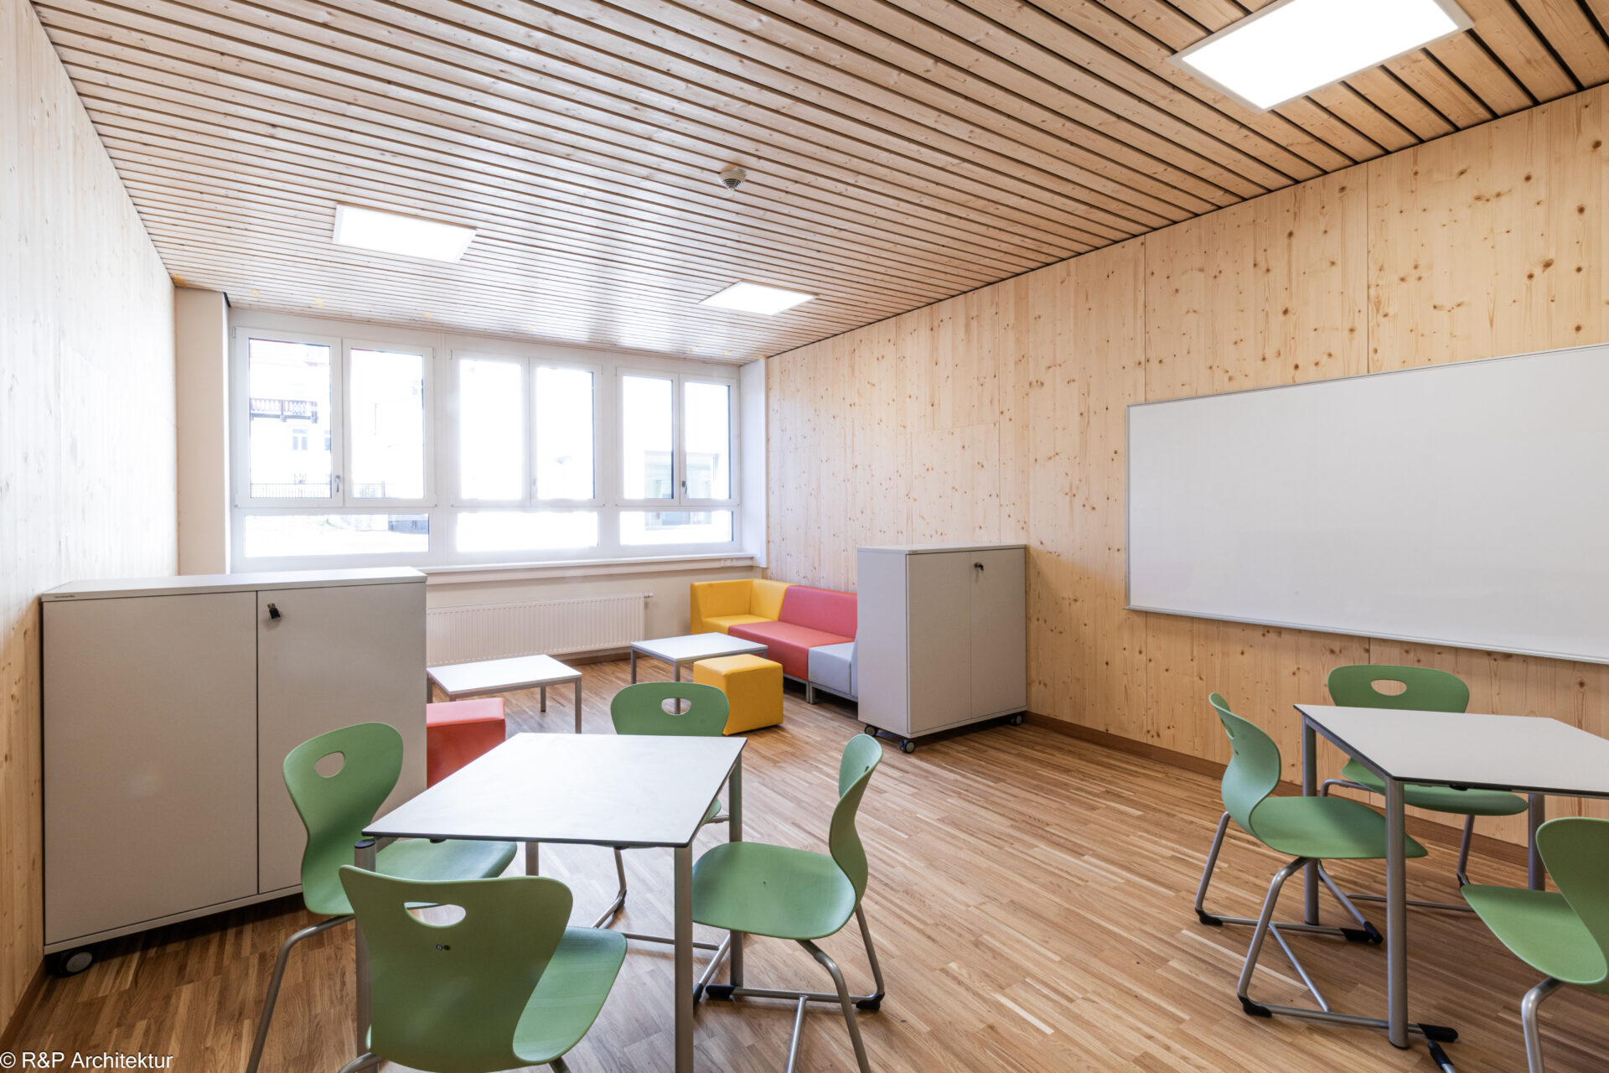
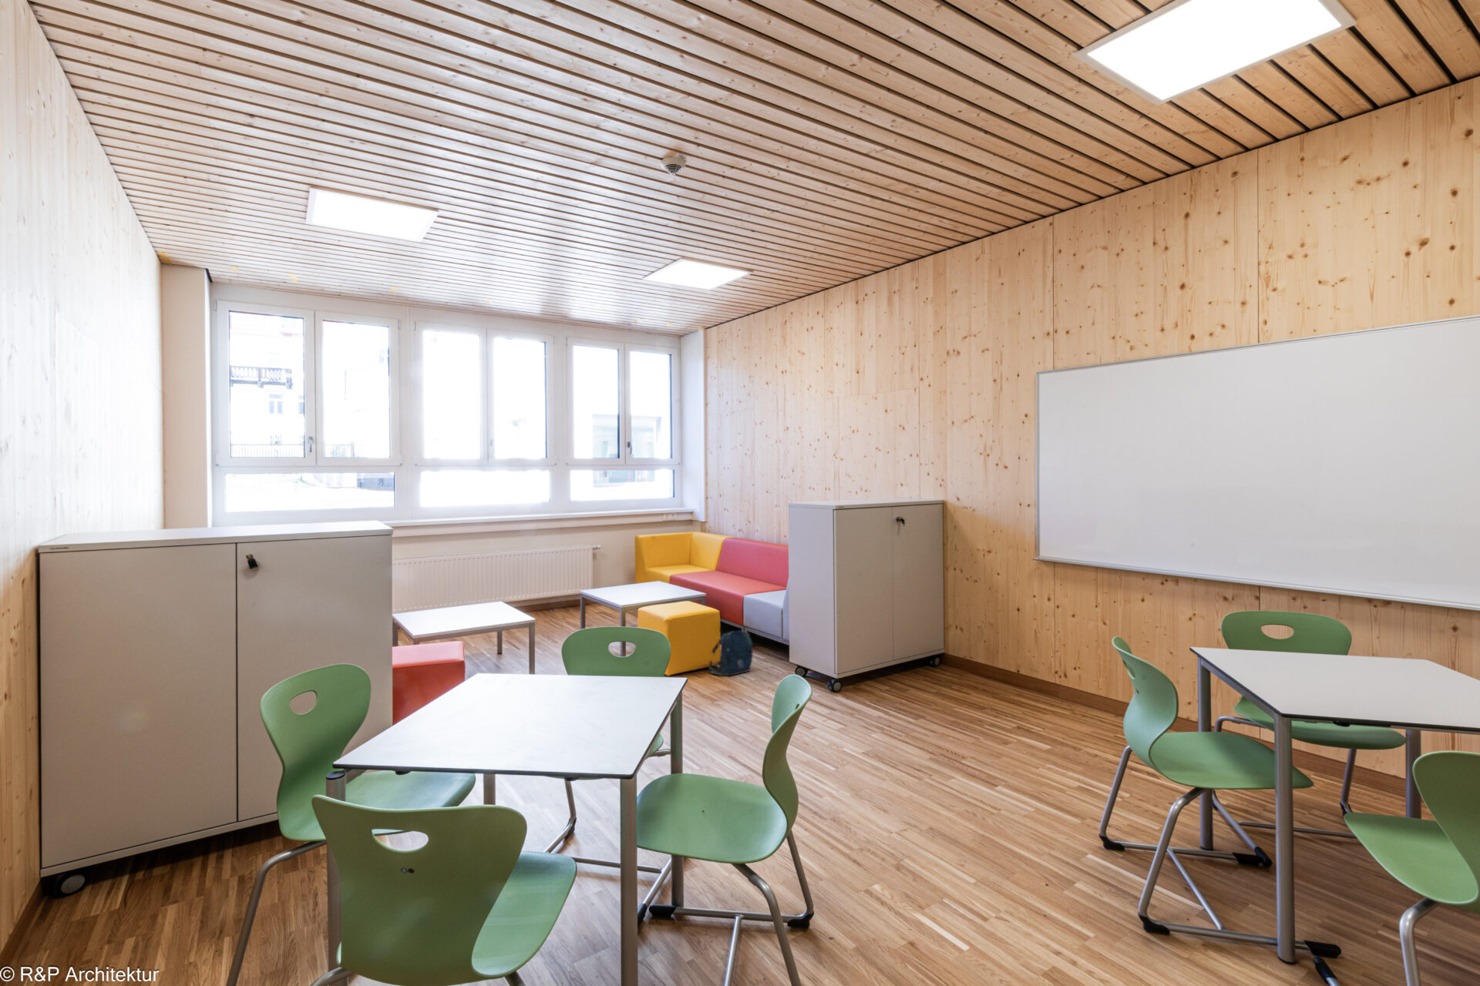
+ backpack [707,631,754,677]
